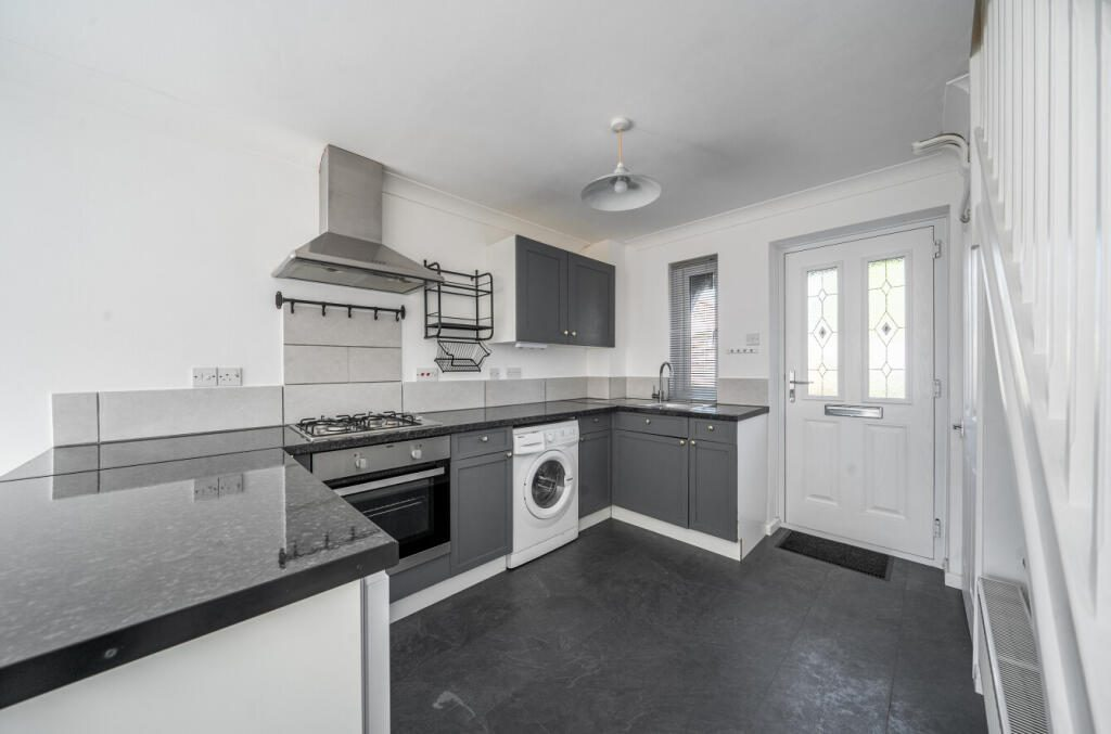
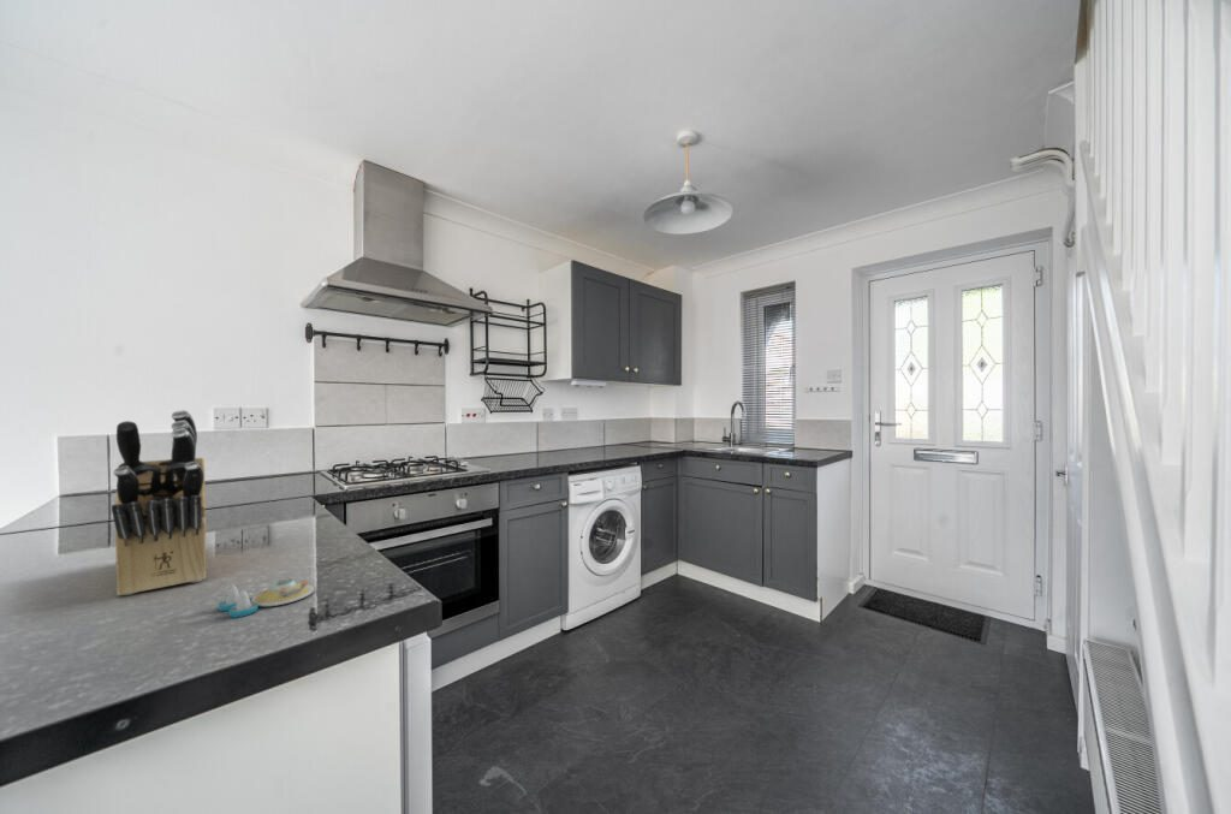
+ salt and pepper shaker set [218,578,315,618]
+ knife block [111,409,207,596]
